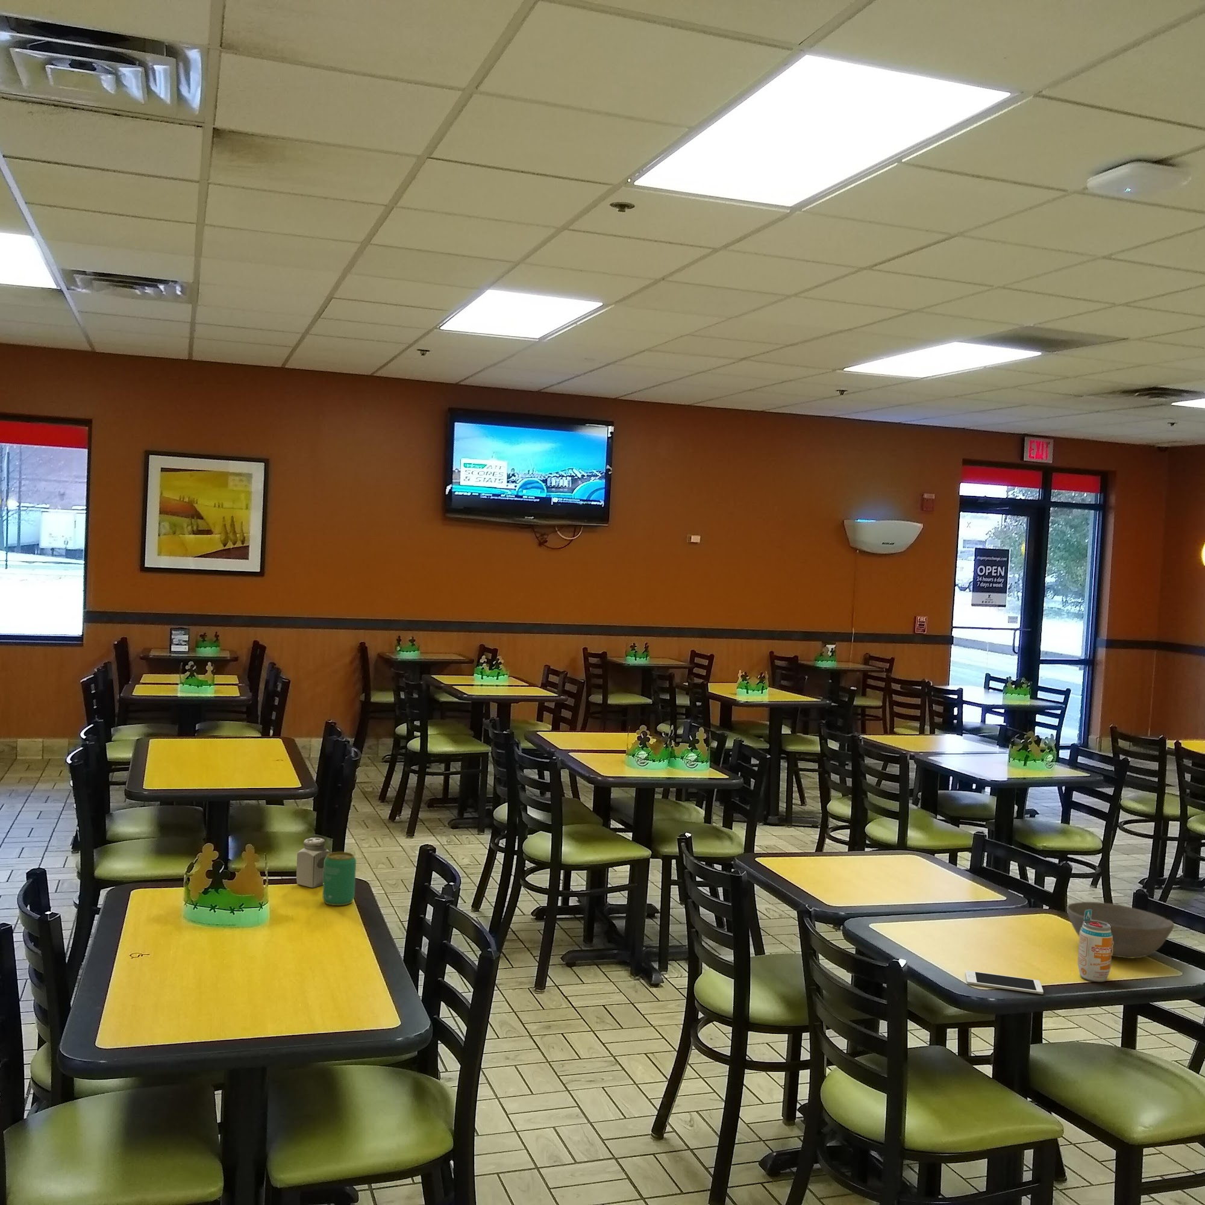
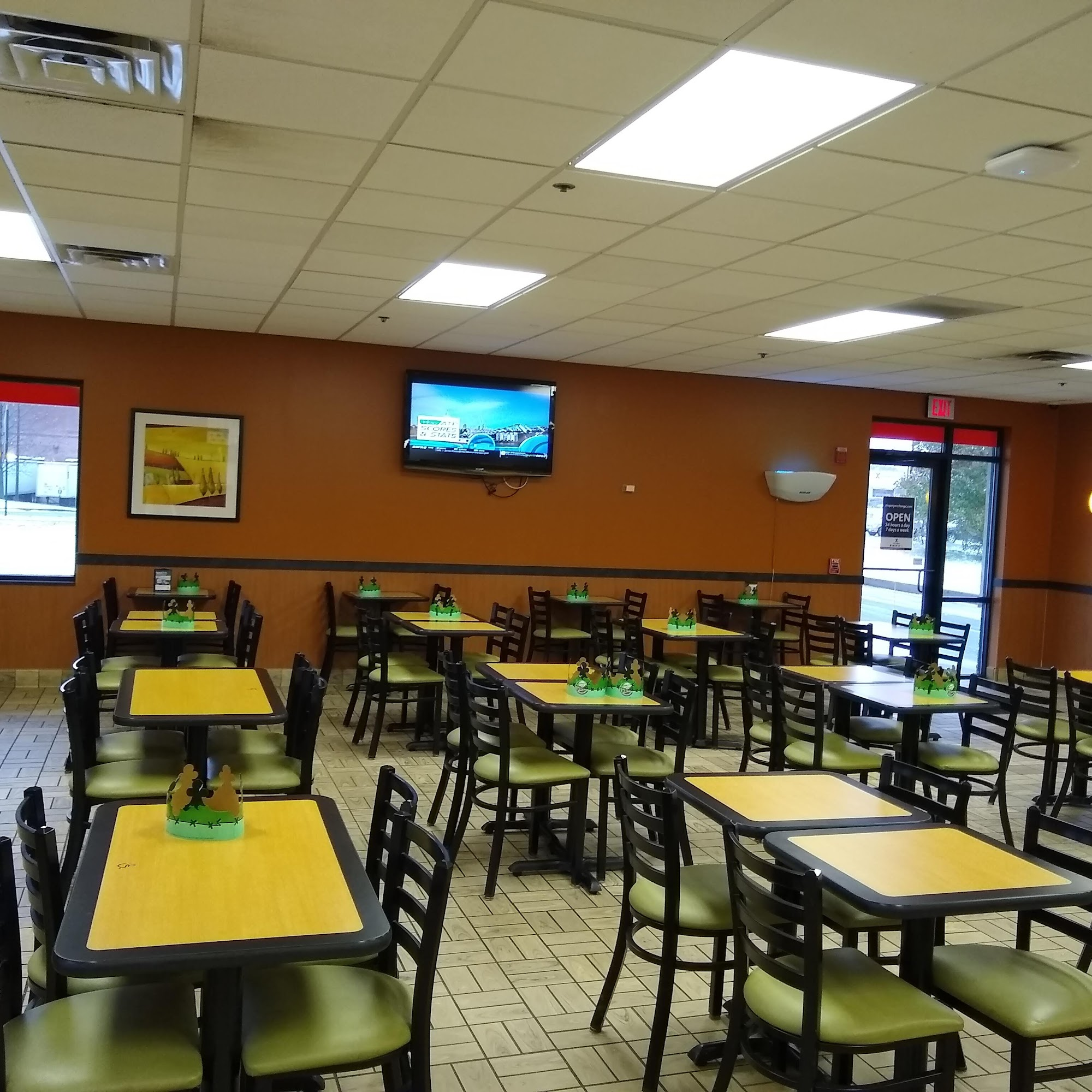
- salt shaker [296,836,331,888]
- beverage can [1077,909,1112,983]
- cell phone [966,970,1044,994]
- beverage can [322,851,356,906]
- bowl [1066,902,1175,959]
